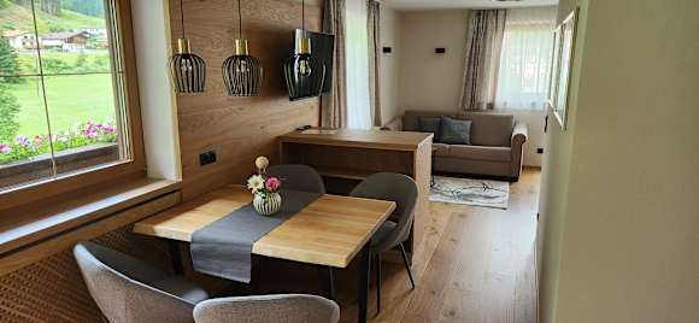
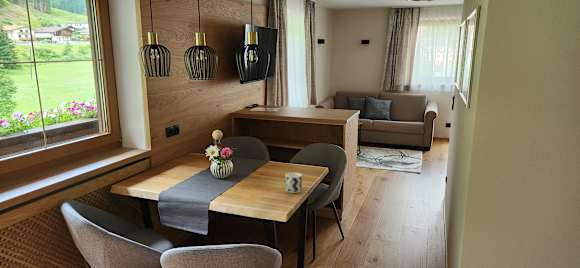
+ cup [284,172,303,194]
